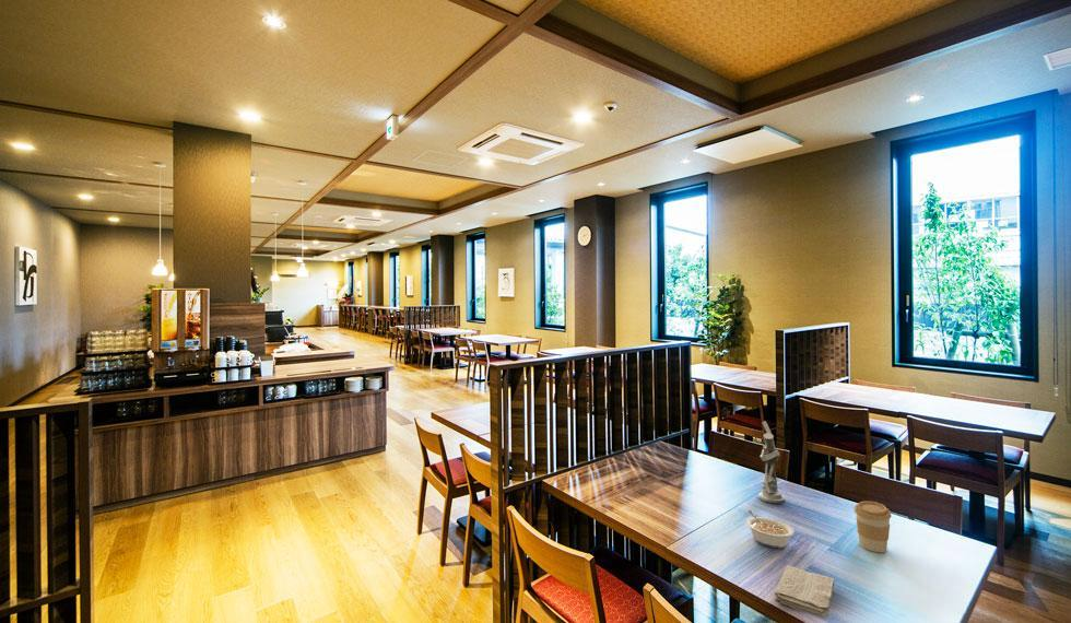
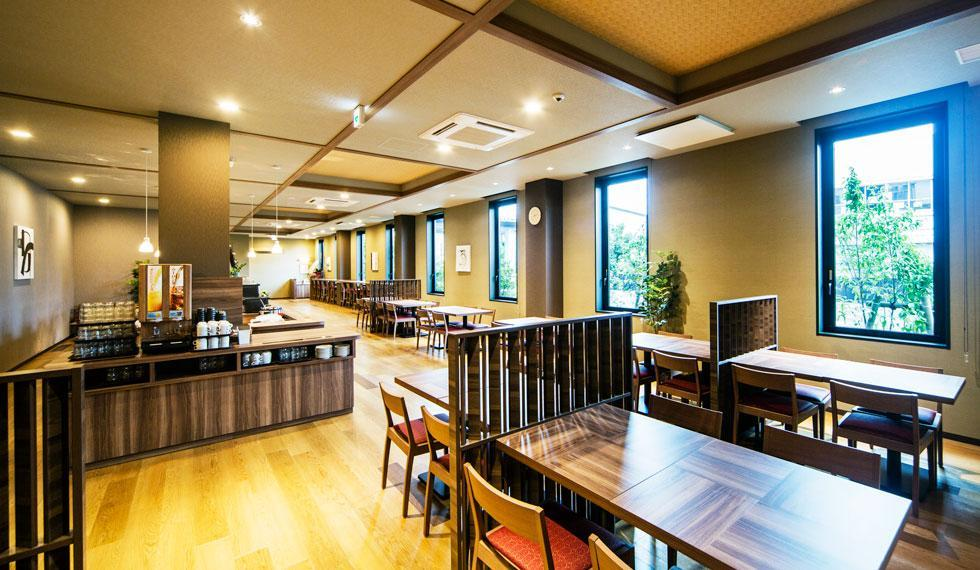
- legume [745,509,796,549]
- washcloth [774,564,835,618]
- utensil holder [757,420,786,504]
- coffee cup [854,501,892,553]
